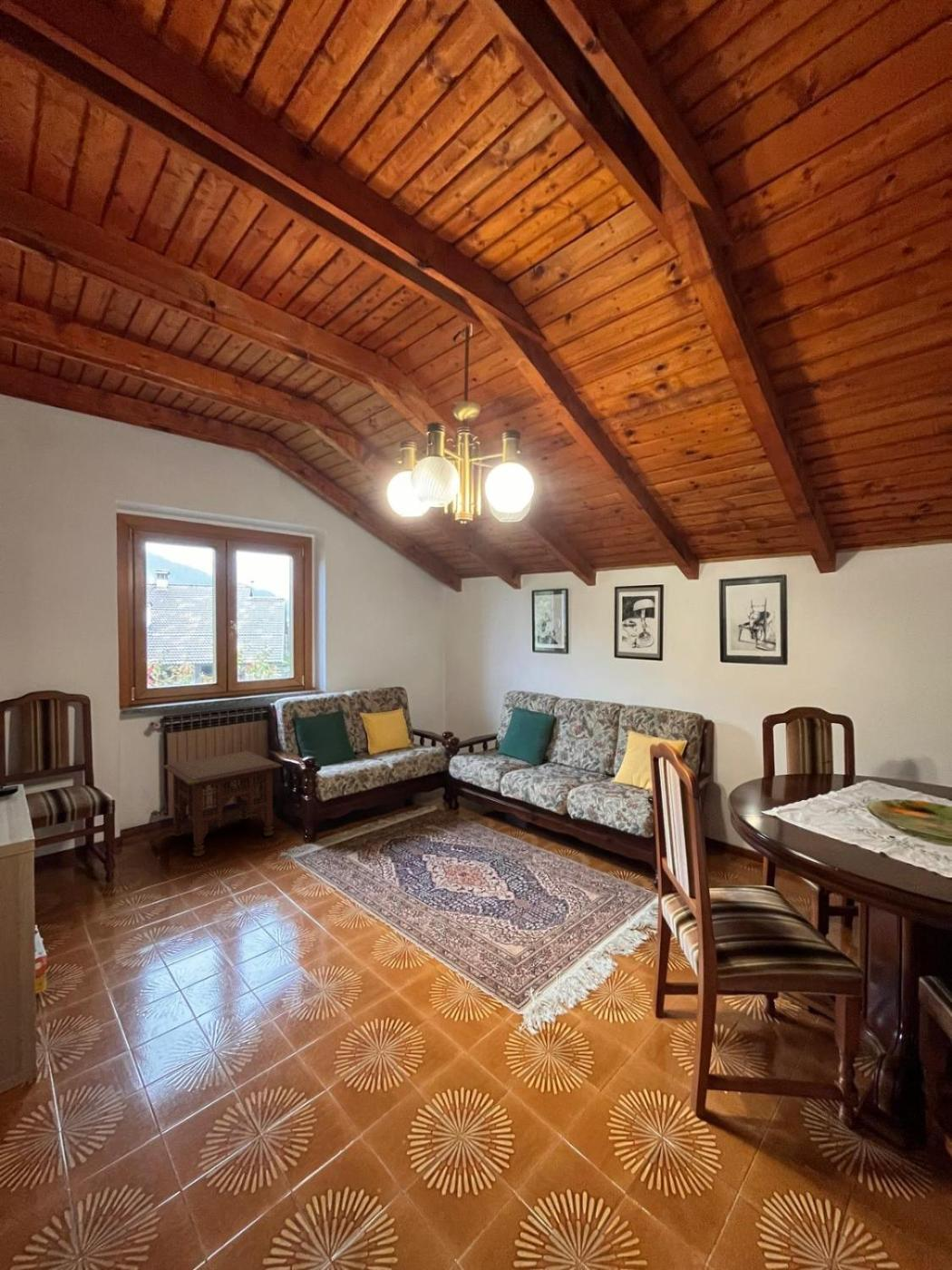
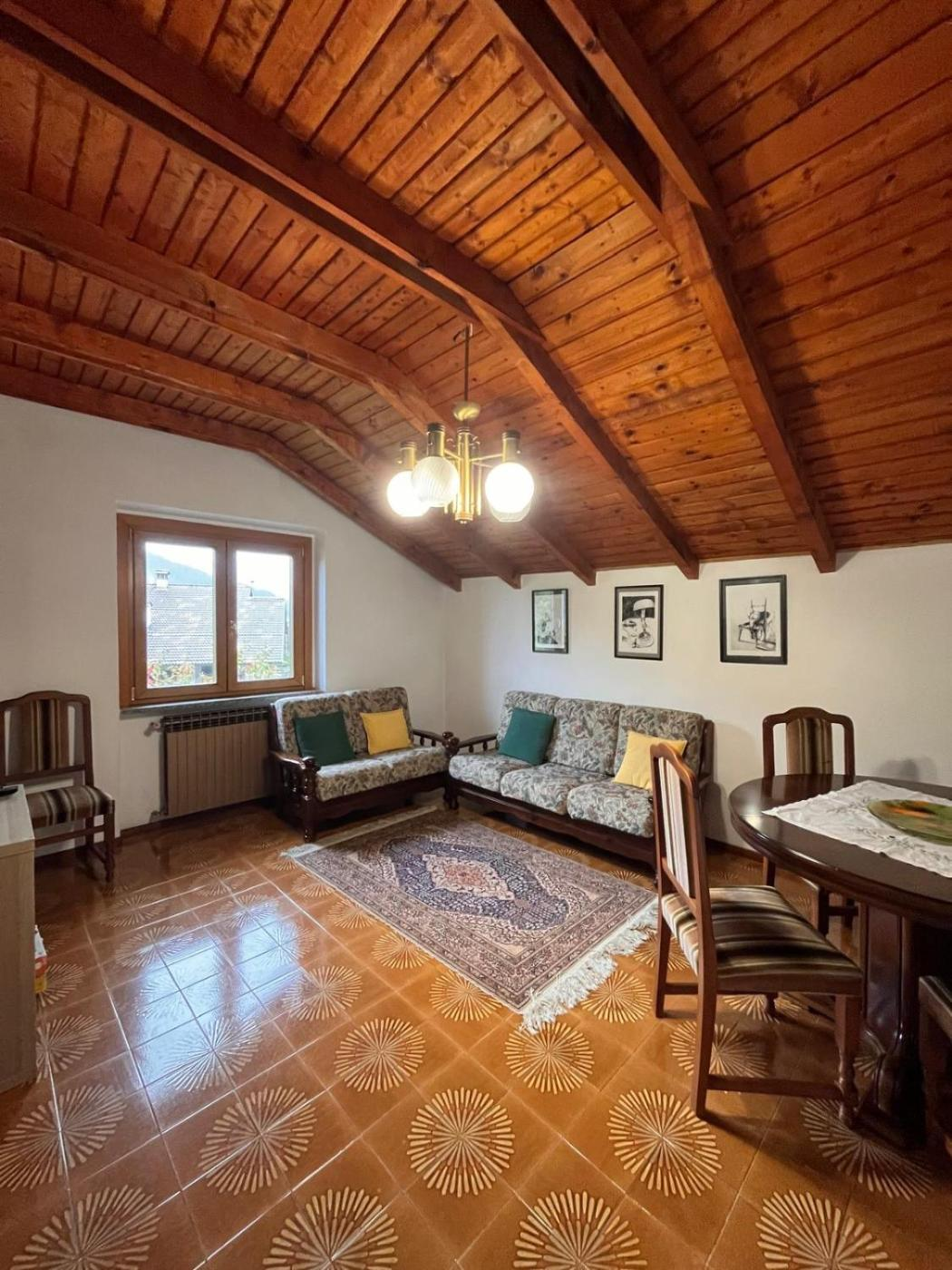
- side table [162,750,284,857]
